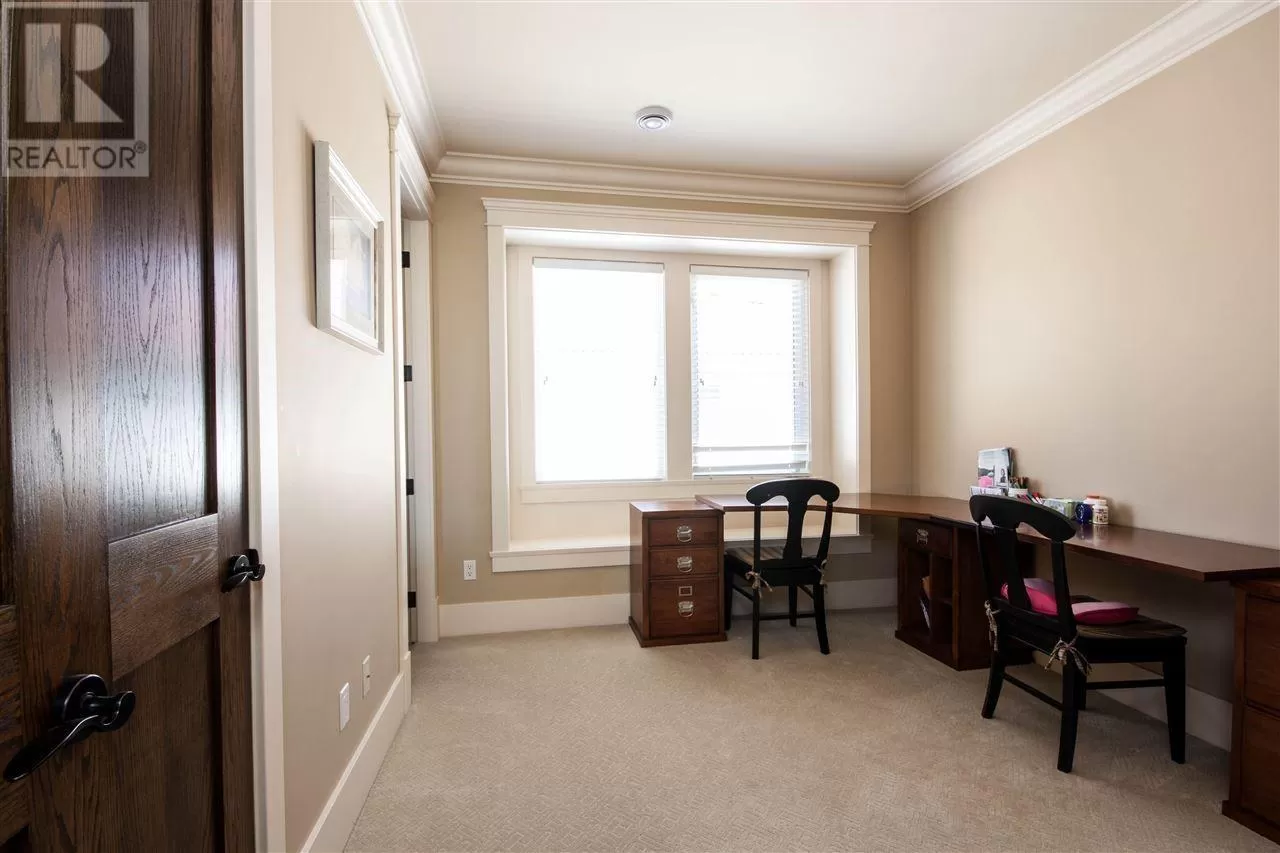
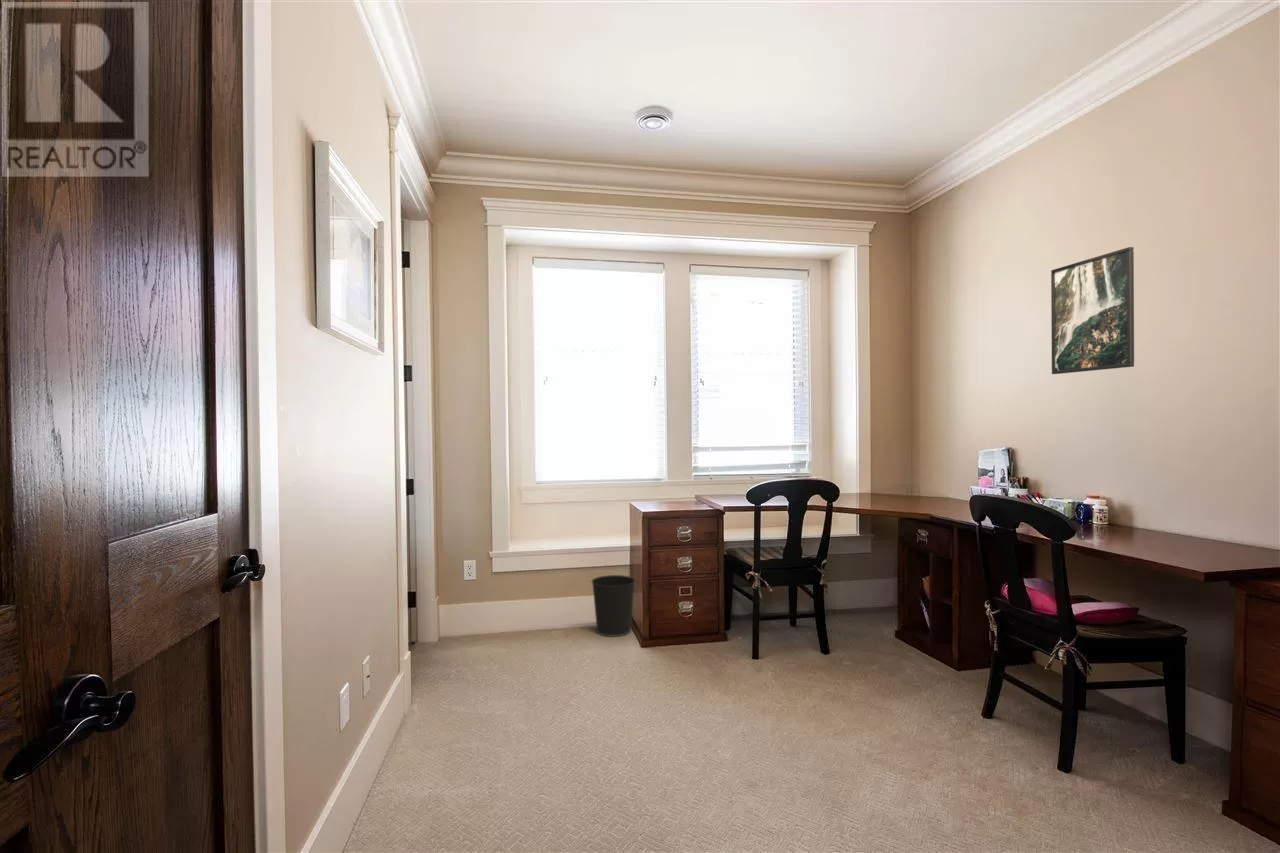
+ wastebasket [590,574,636,638]
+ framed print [1050,246,1135,375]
